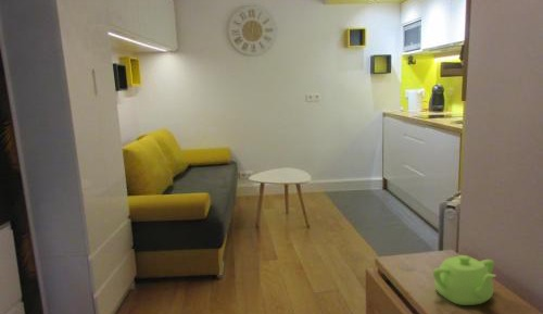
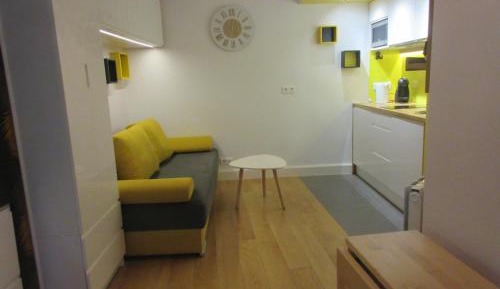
- teapot [431,254,497,306]
